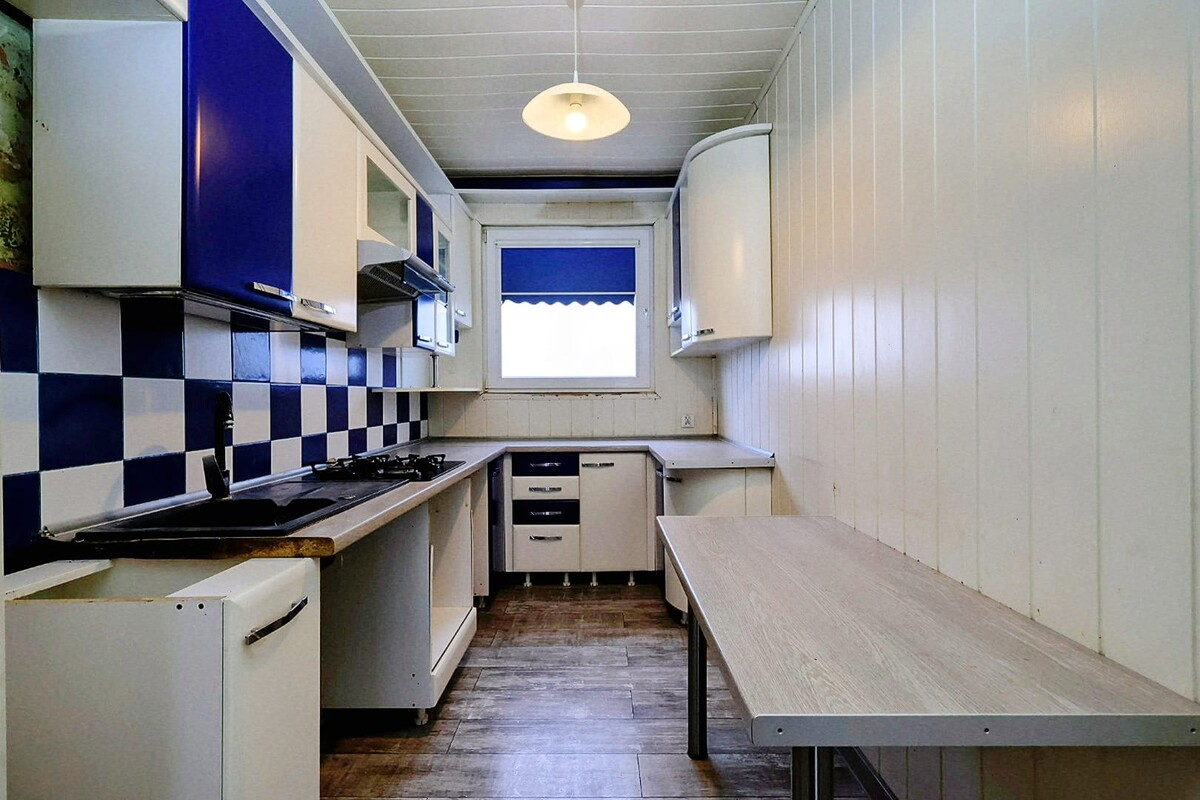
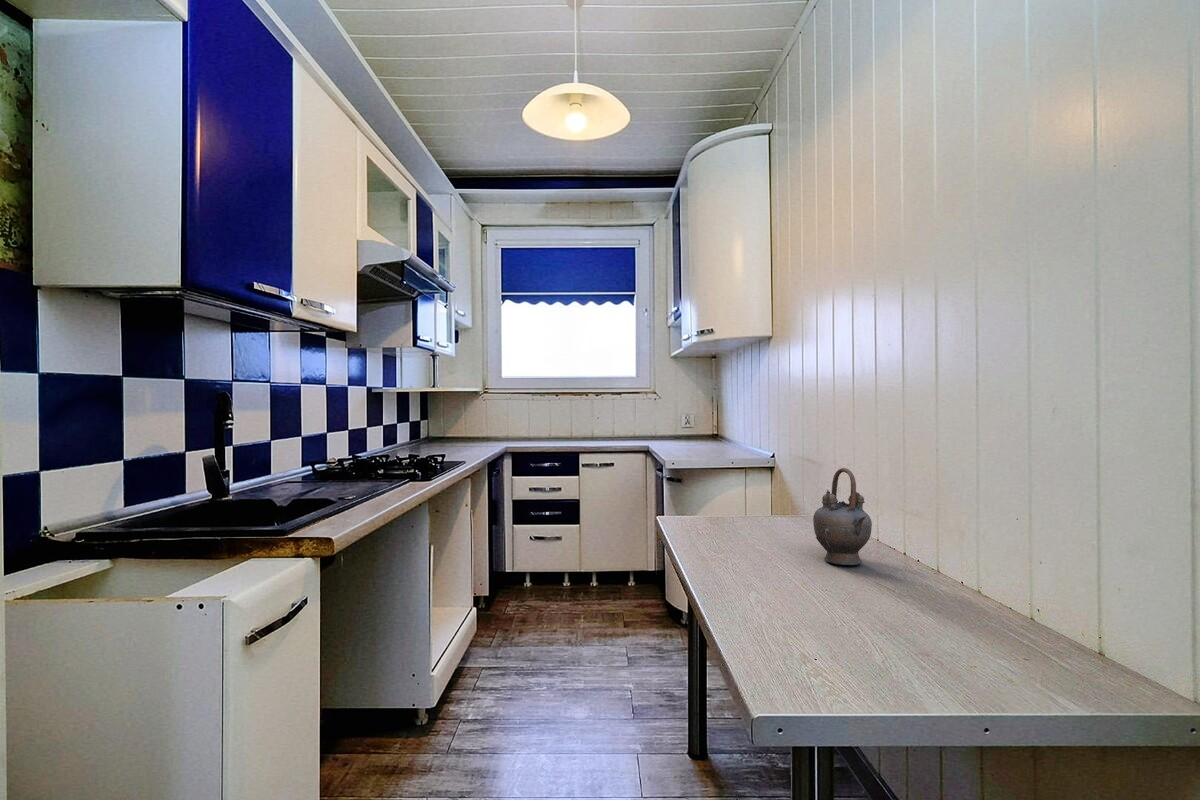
+ teapot [812,467,873,566]
